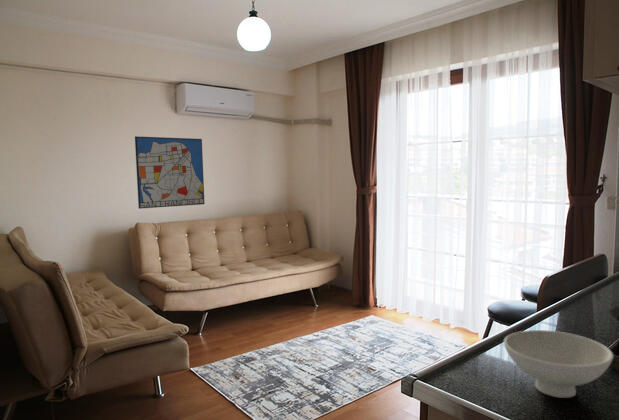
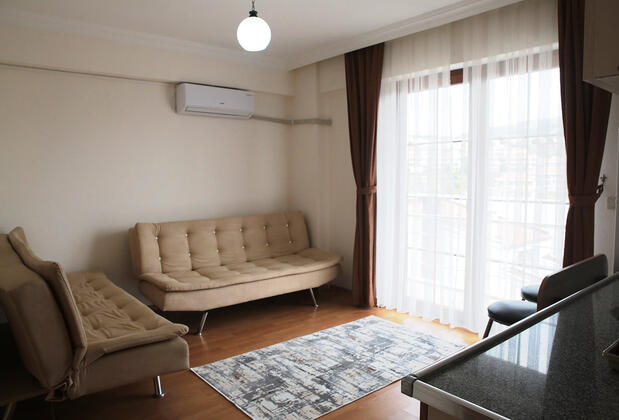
- bowl [503,329,614,399]
- wall art [134,135,206,210]
